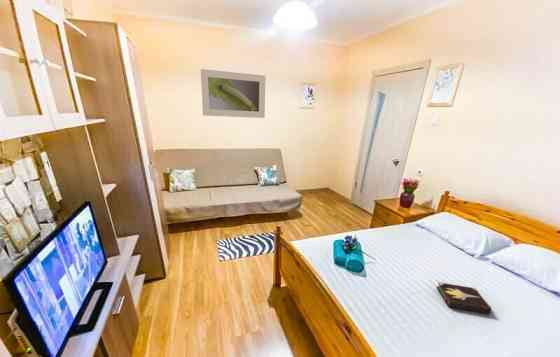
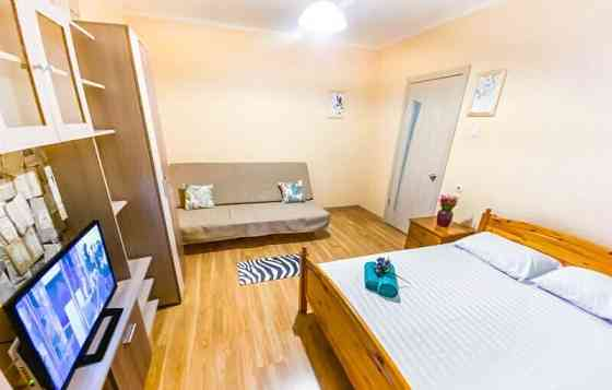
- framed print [200,68,267,119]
- hardback book [435,281,492,315]
